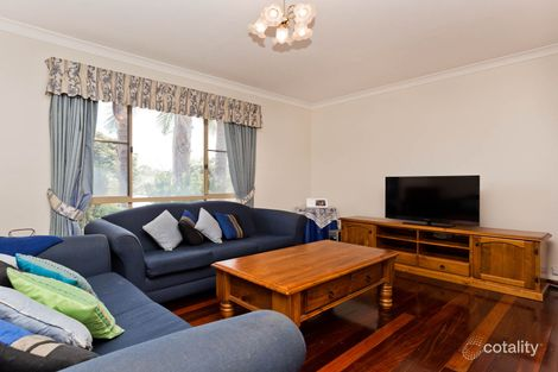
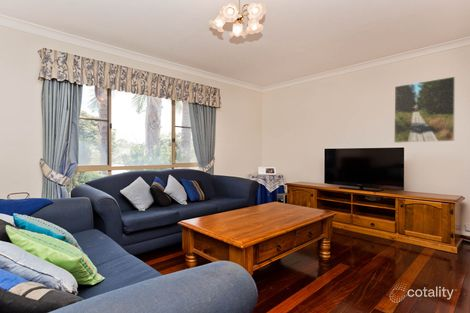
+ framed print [393,76,456,144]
